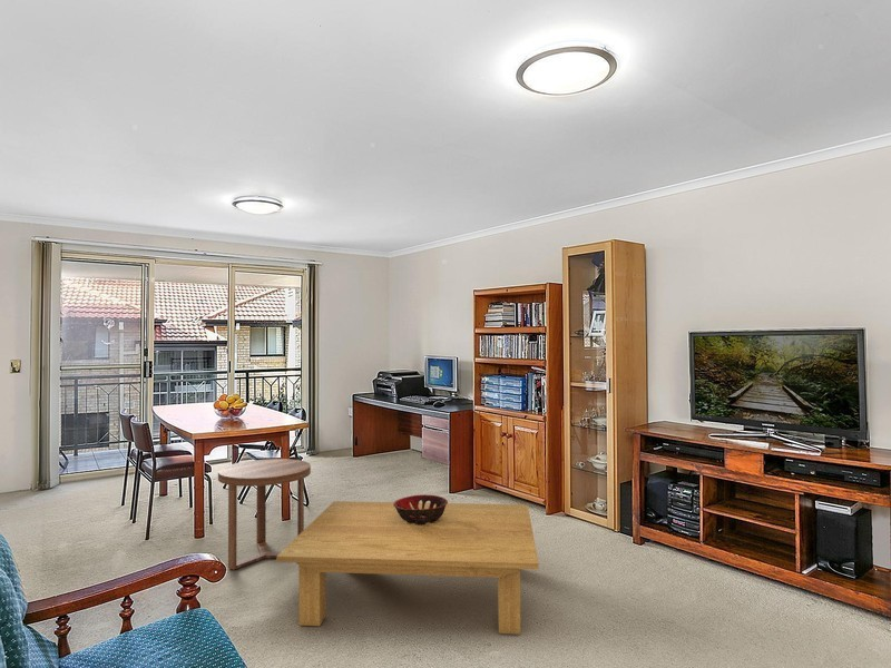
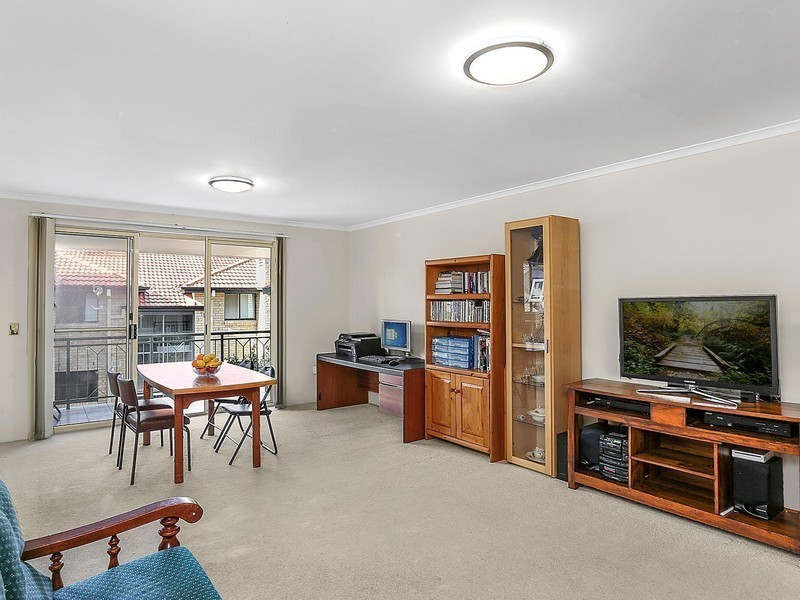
- side table [217,458,312,571]
- coffee table [276,500,540,636]
- decorative bowl [393,493,449,524]
